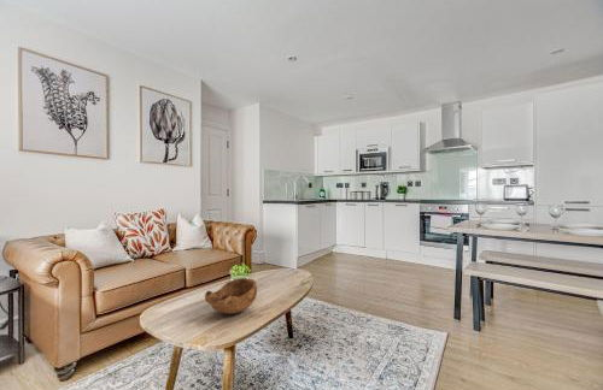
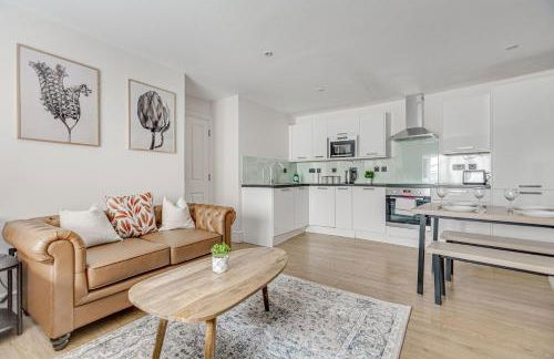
- wooden bowl [204,277,258,315]
